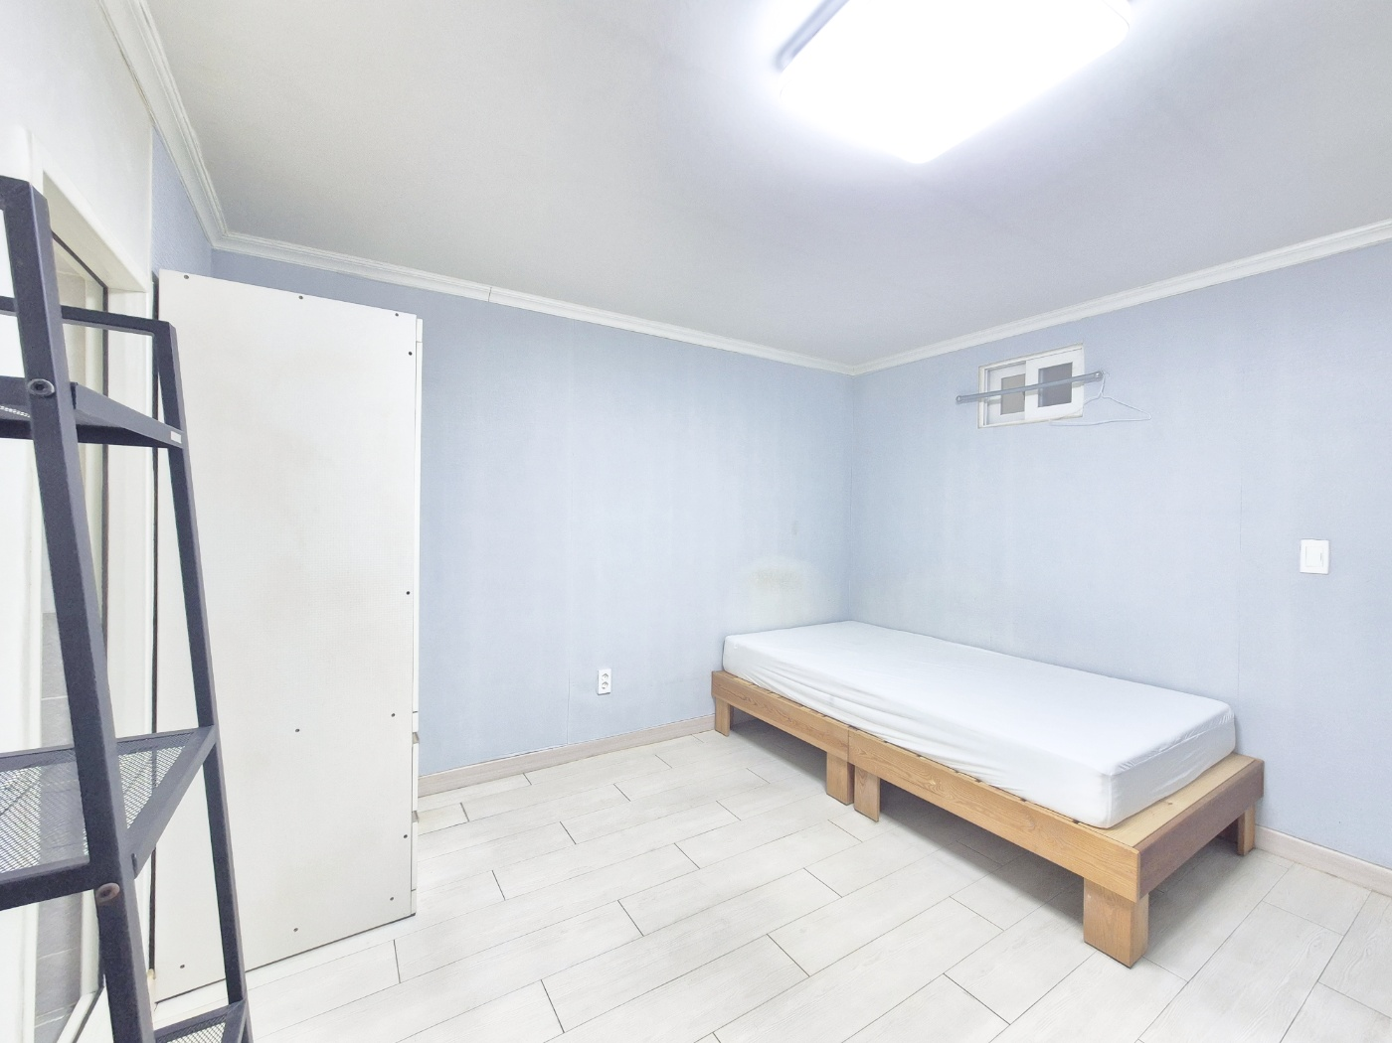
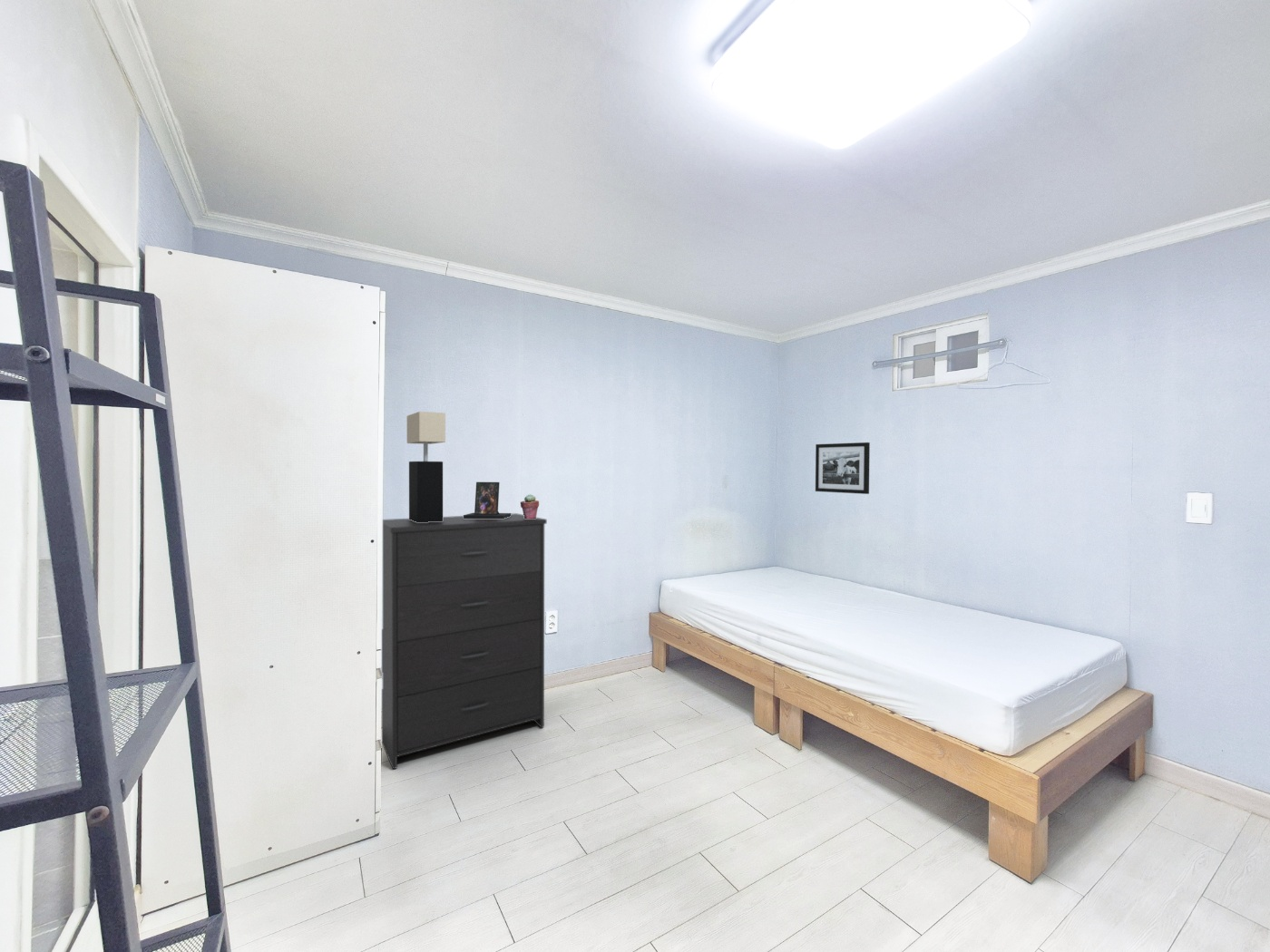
+ photo frame [463,481,512,519]
+ potted succulent [520,493,540,519]
+ dresser [381,512,548,770]
+ picture frame [815,442,871,495]
+ table lamp [406,411,446,522]
